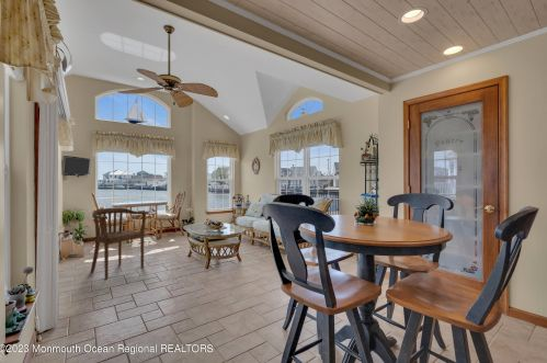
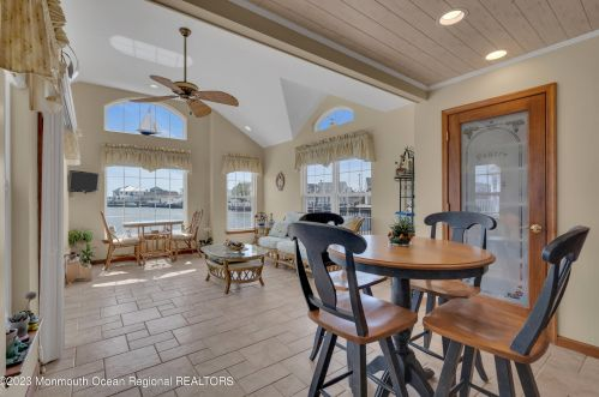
- armchair [90,207,150,280]
